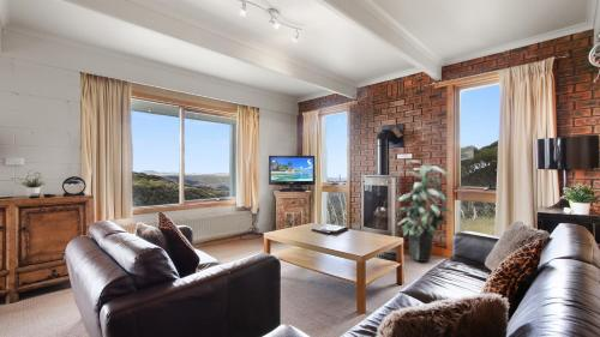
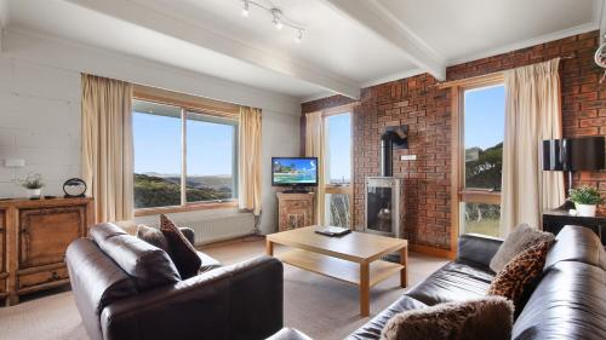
- indoor plant [394,158,454,263]
